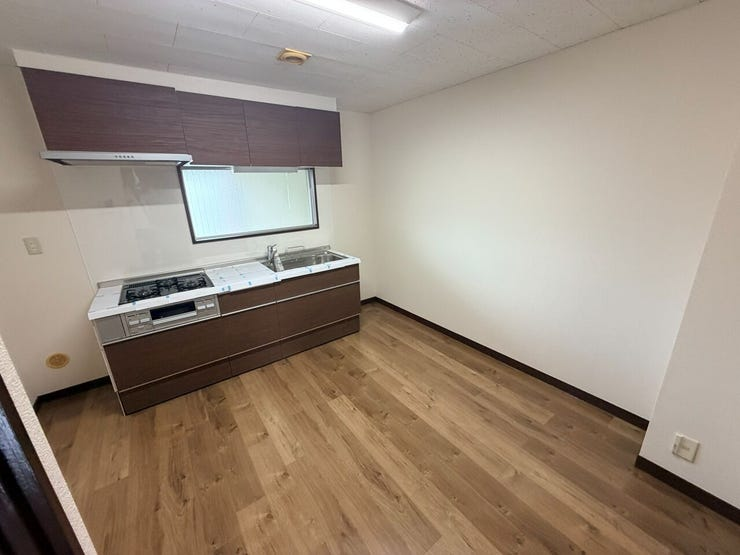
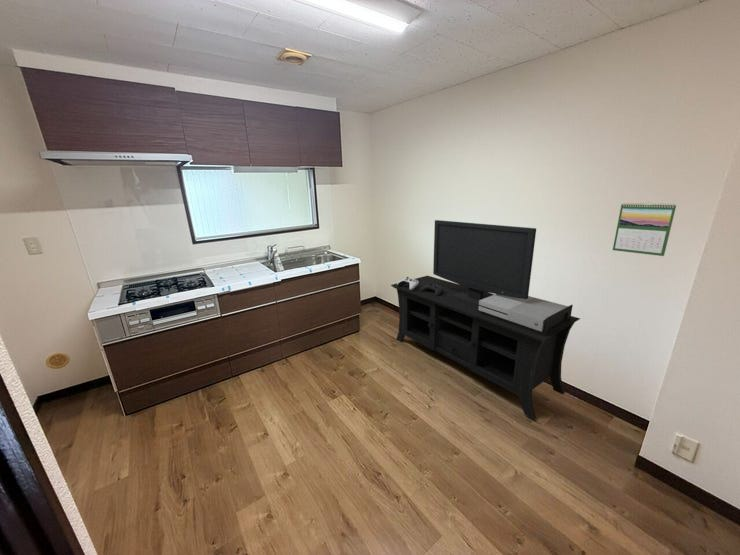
+ calendar [612,202,677,257]
+ media console [390,219,581,420]
